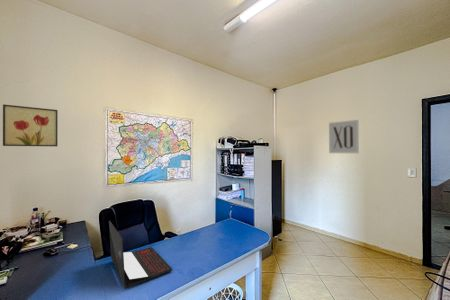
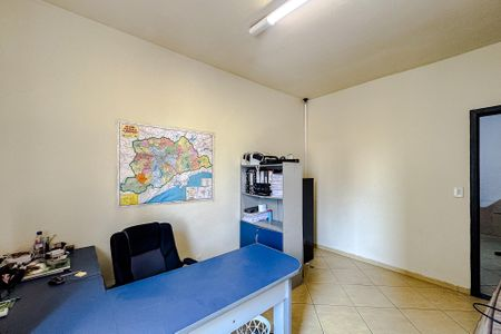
- wall art [328,119,360,154]
- wall art [2,103,59,147]
- laptop [108,220,173,290]
